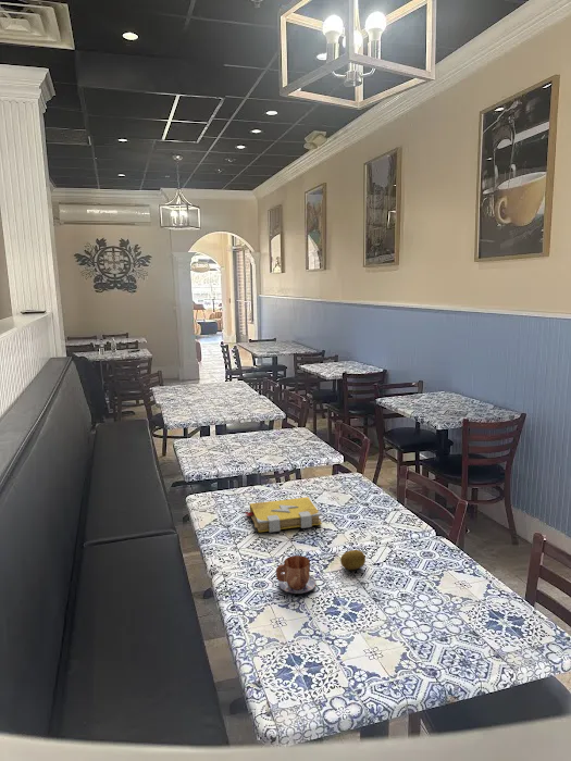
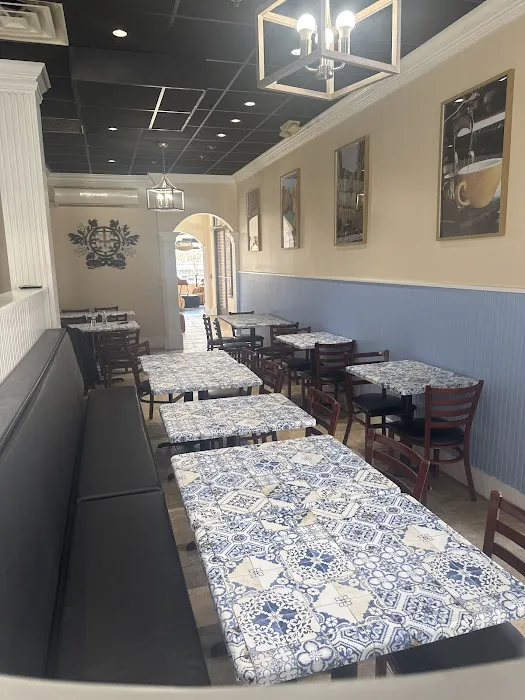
- spell book [245,496,323,534]
- mug [275,554,316,595]
- fruit [339,549,367,571]
